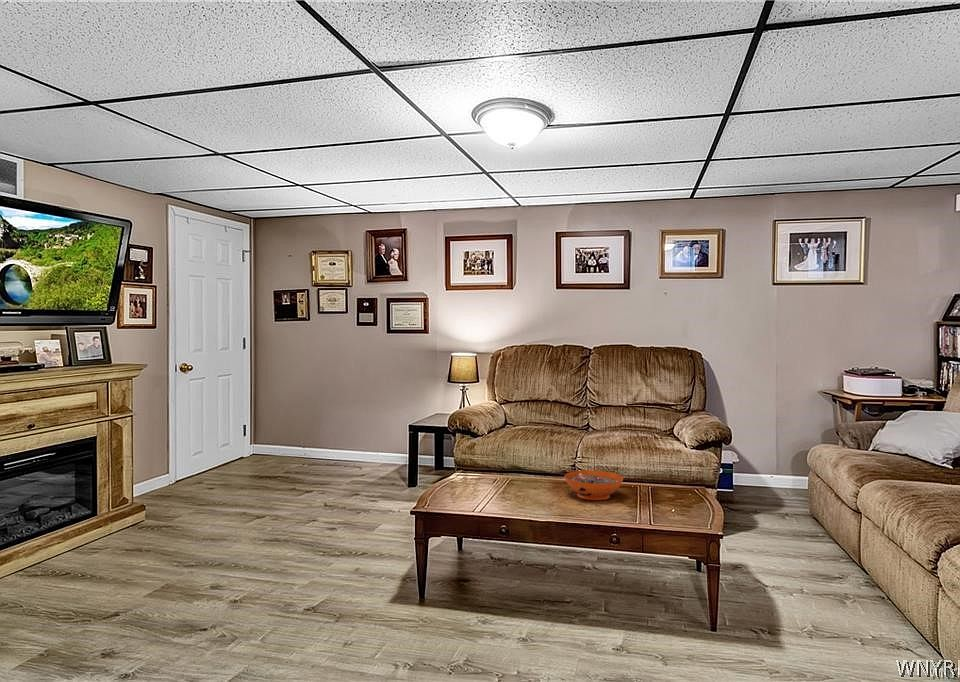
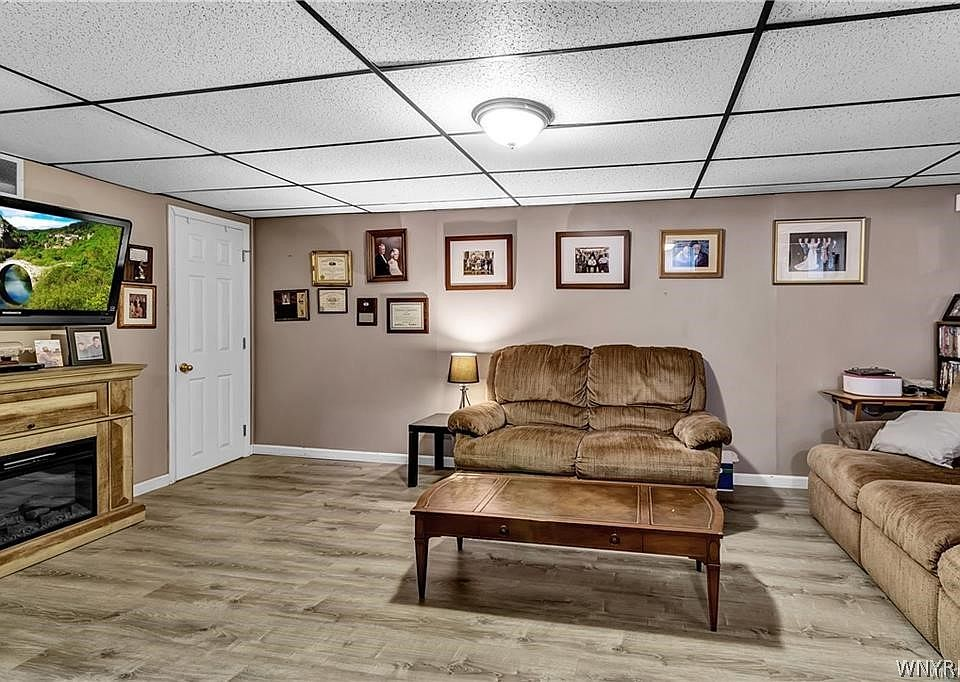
- decorative bowl [563,470,624,501]
